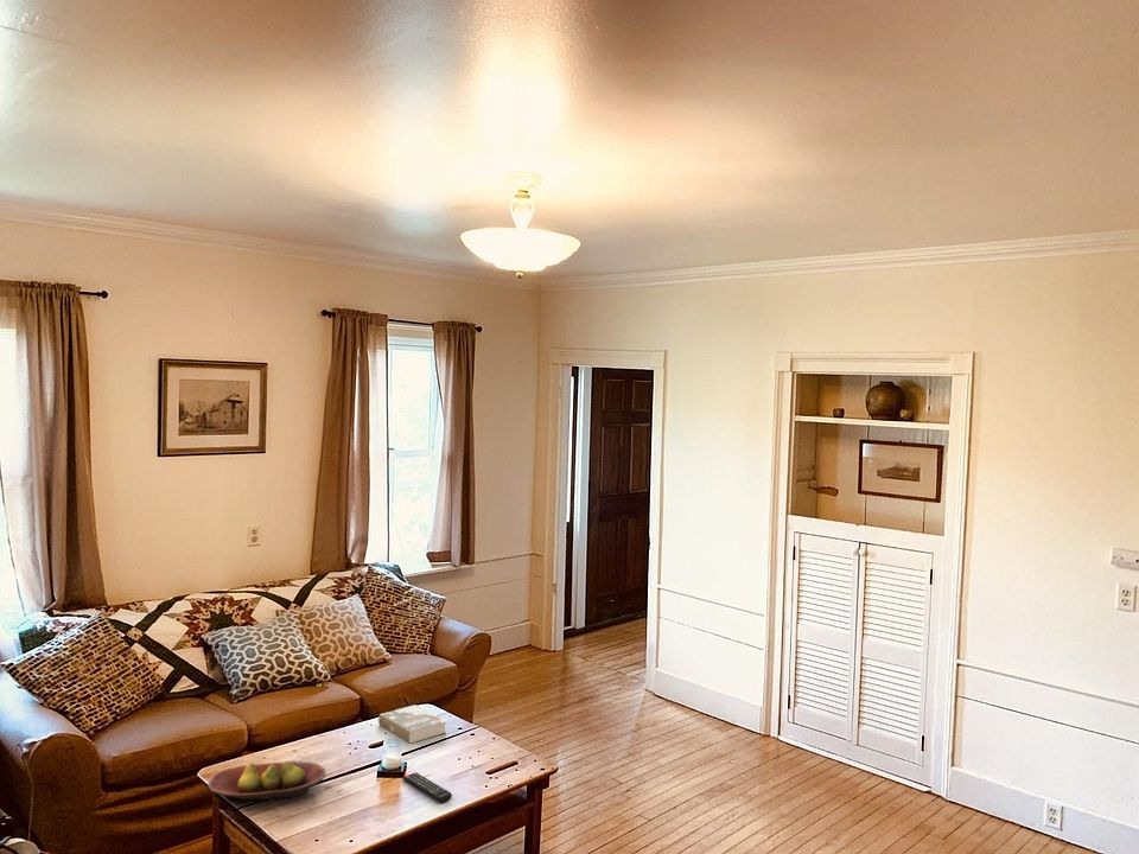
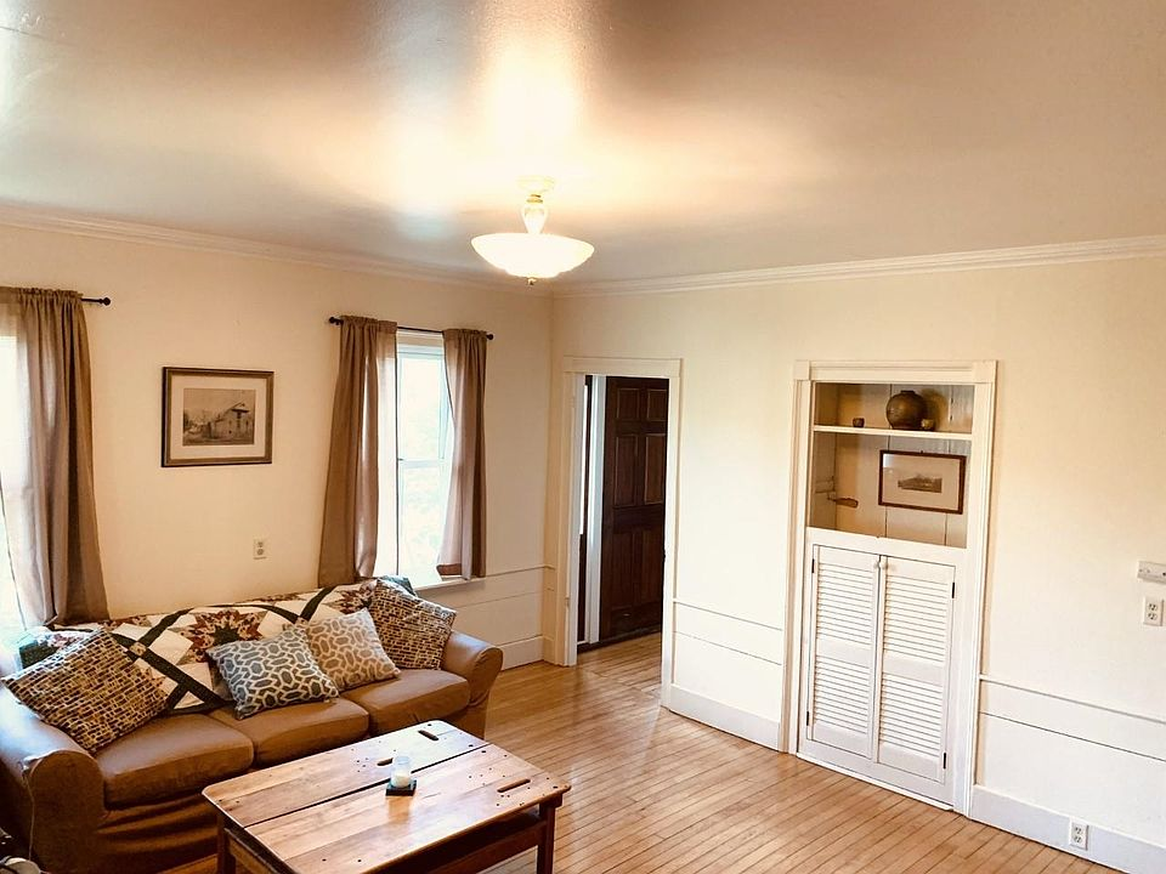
- fruit bowl [206,760,326,803]
- remote control [401,771,453,804]
- book [377,703,447,745]
